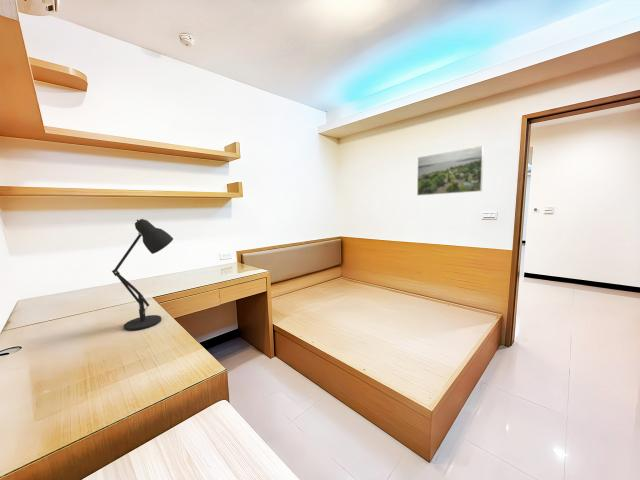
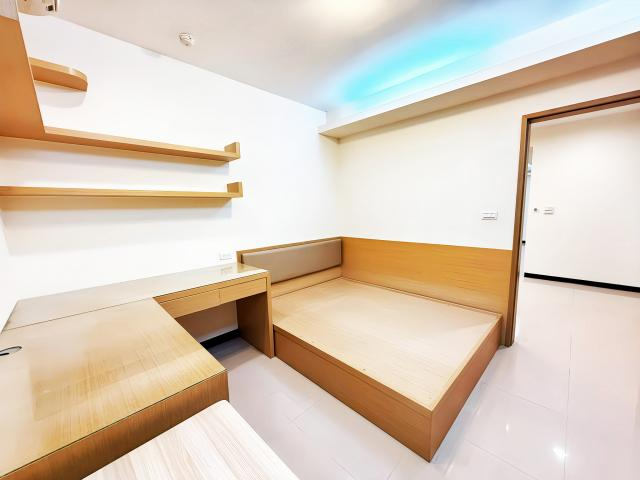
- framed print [416,145,485,197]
- desk lamp [111,218,174,331]
